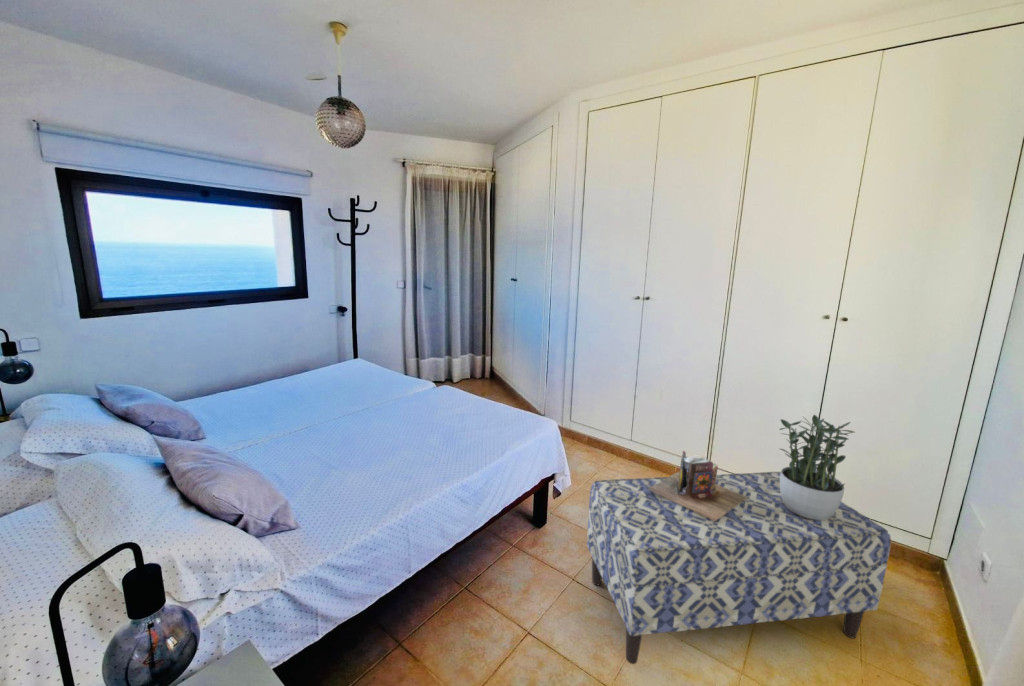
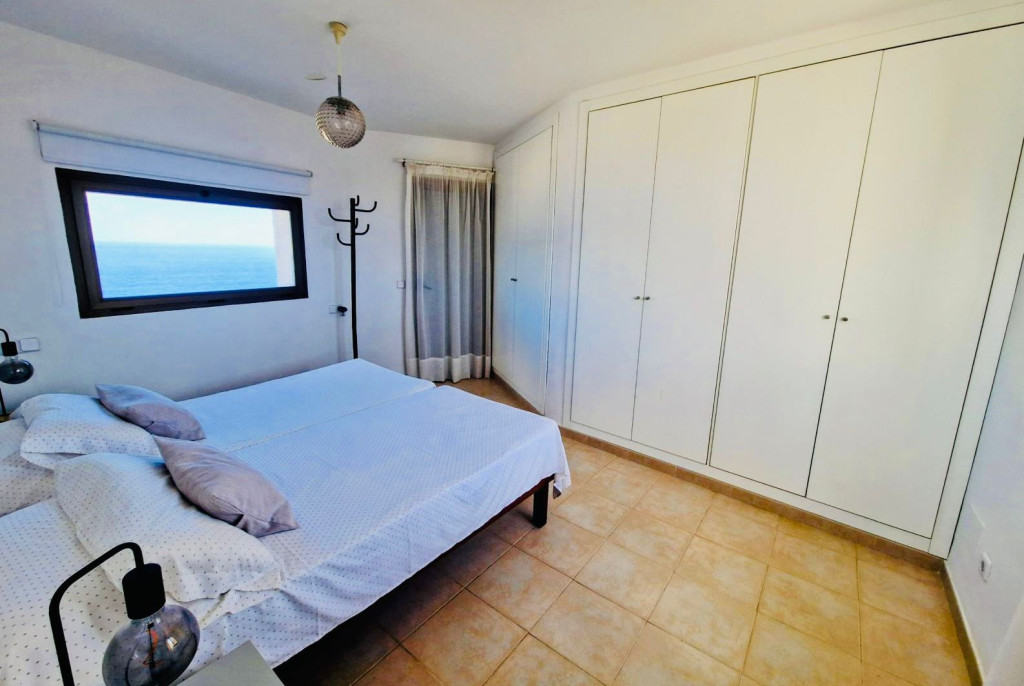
- potted plant [778,414,856,520]
- books [648,450,748,521]
- bench [586,471,892,665]
